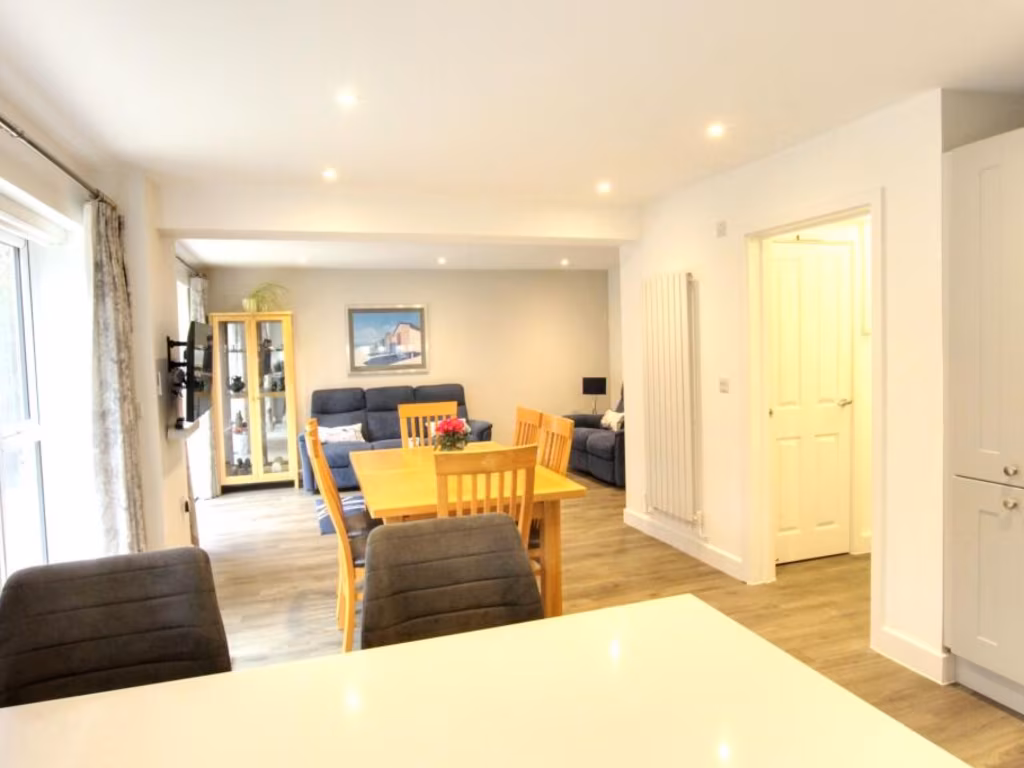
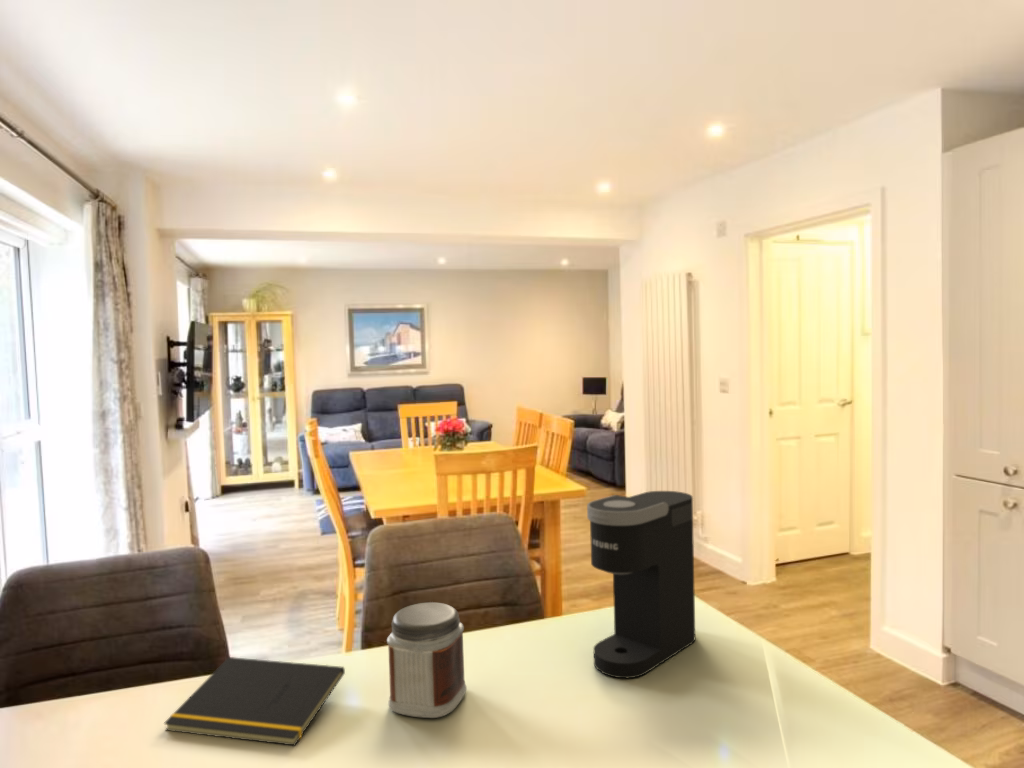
+ notepad [163,656,346,747]
+ coffee maker [586,490,696,679]
+ jar [386,601,468,719]
